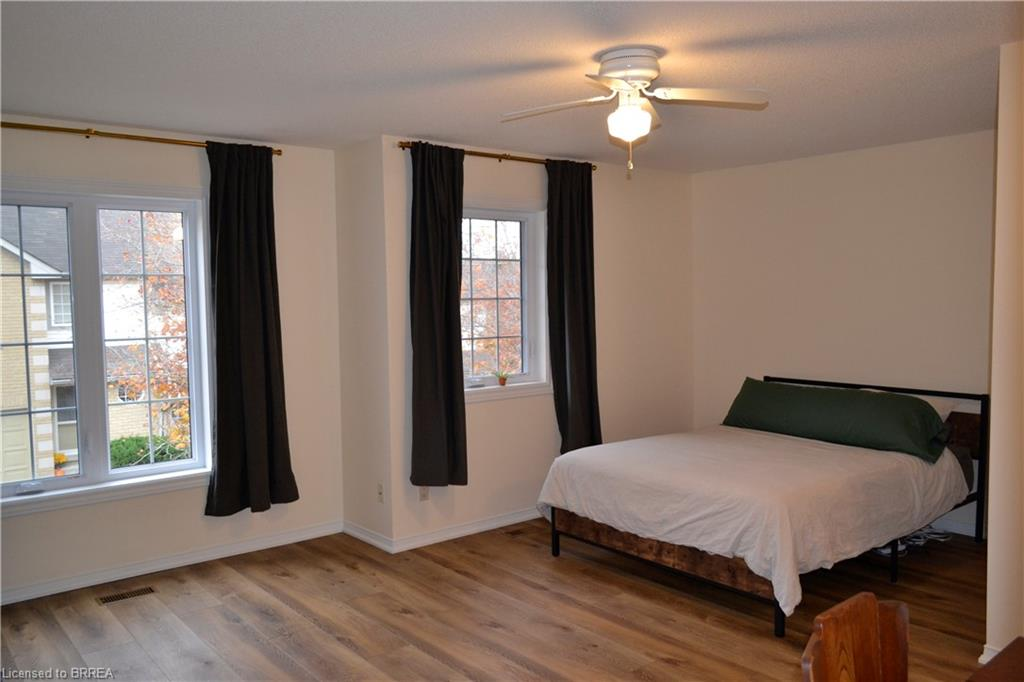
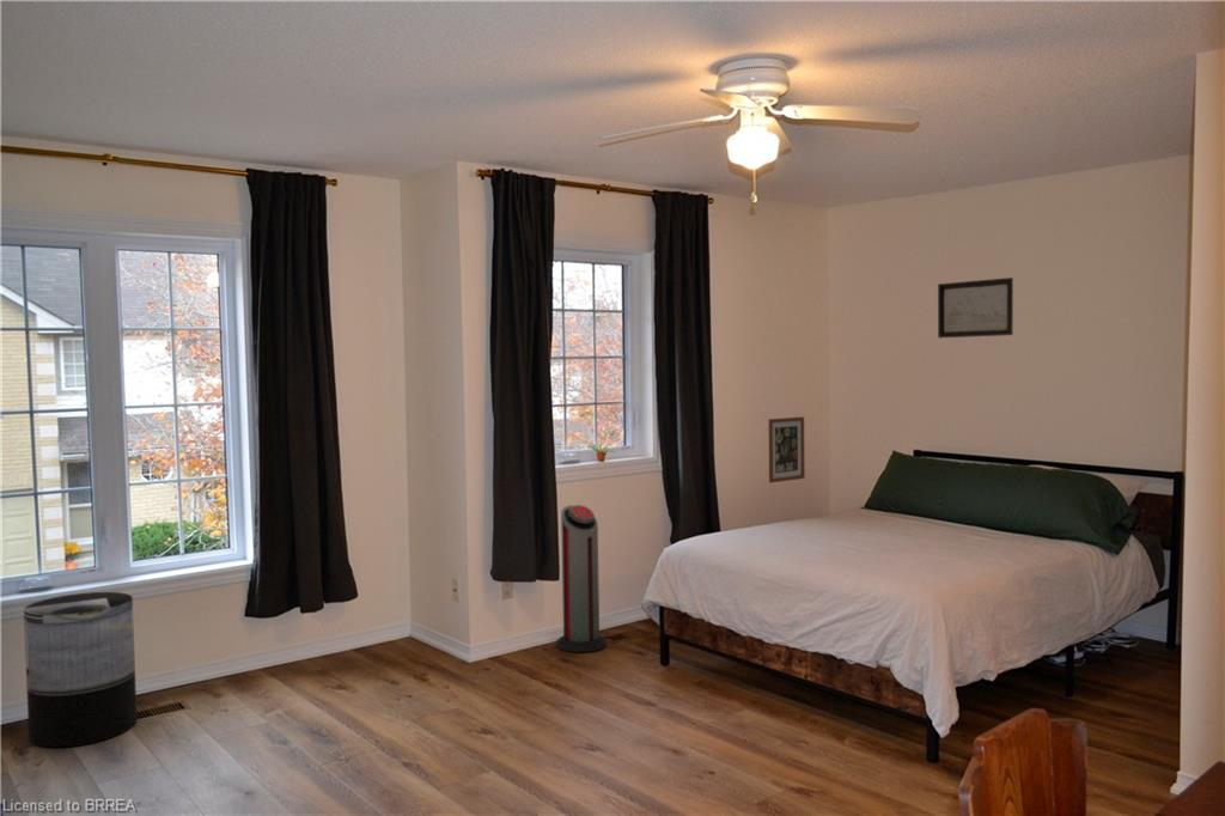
+ air purifier [555,504,608,653]
+ wall art [937,276,1014,339]
+ wall art [768,415,806,483]
+ trash can [23,591,138,748]
